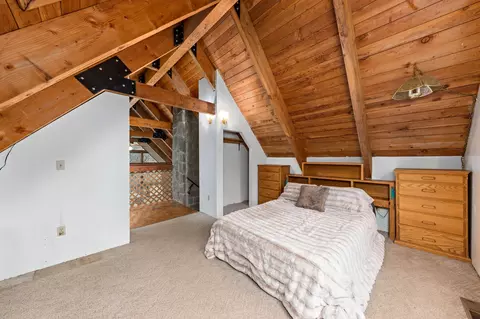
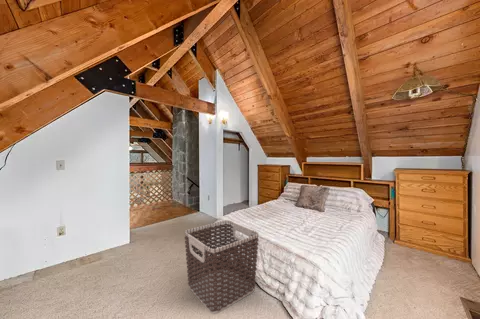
+ clothes hamper [184,219,260,315]
